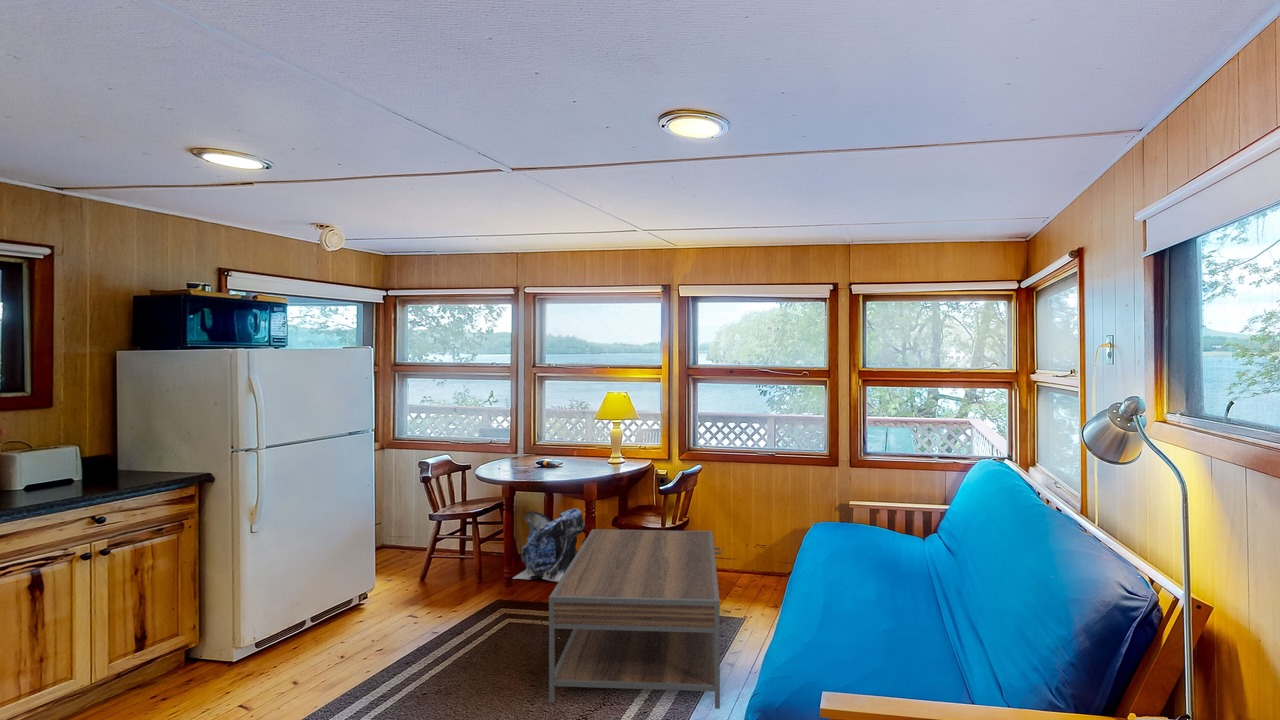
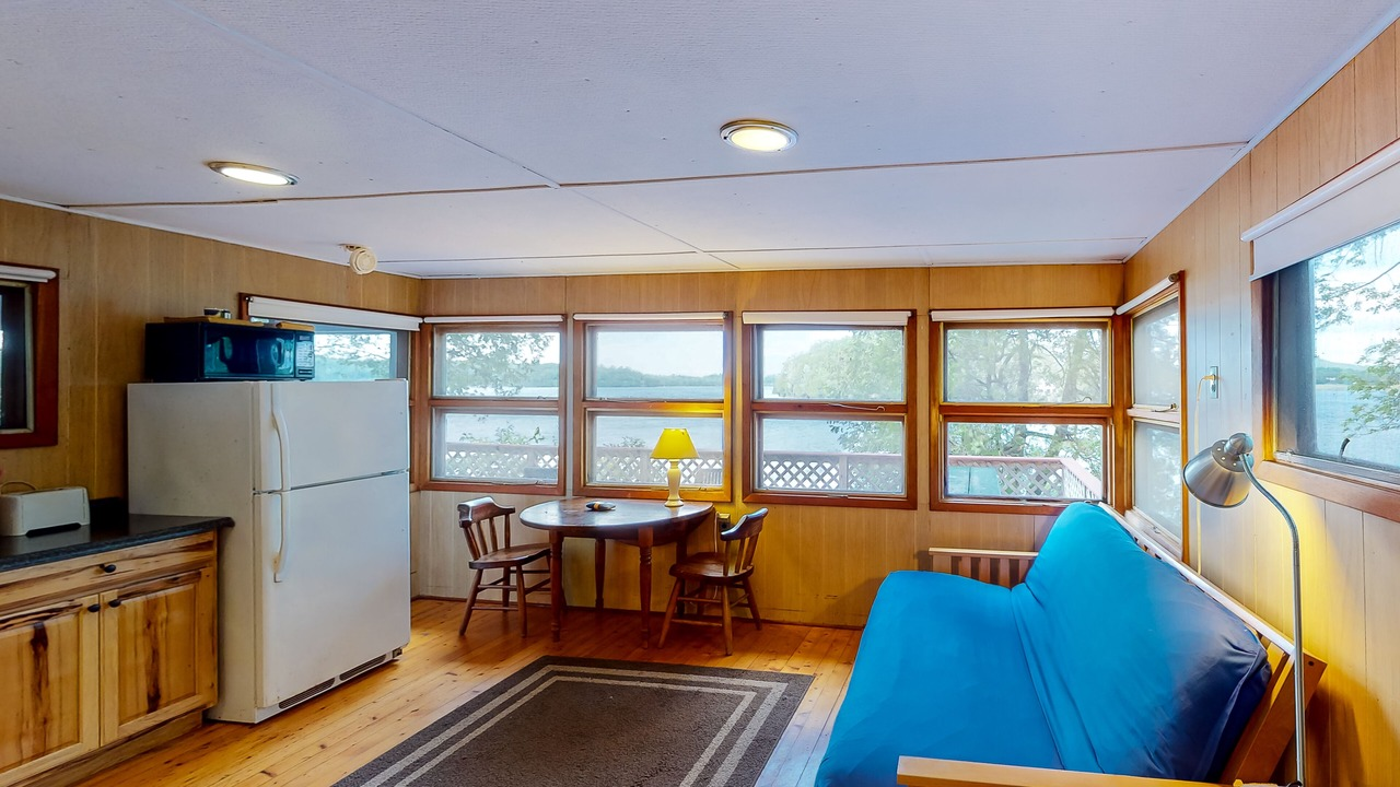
- coffee table [548,528,722,710]
- backpack [512,508,586,583]
